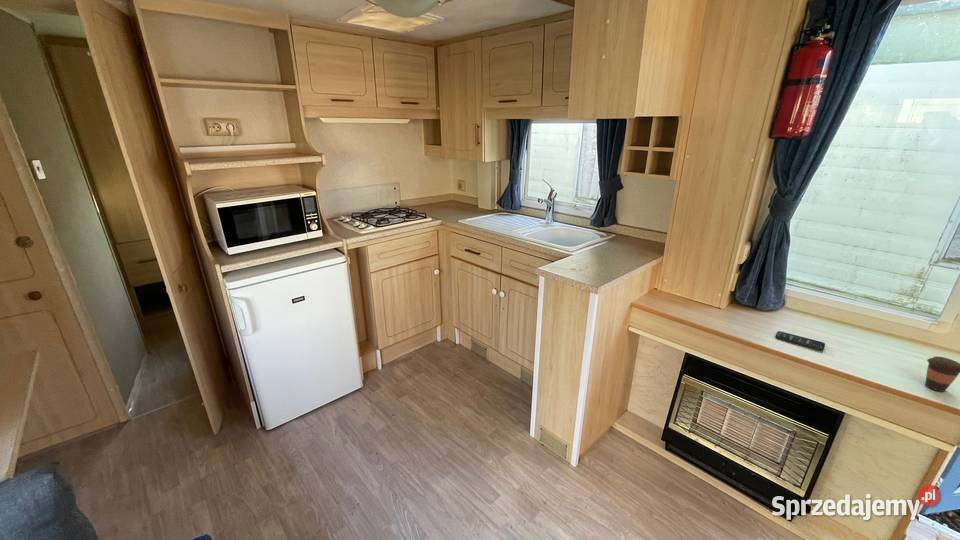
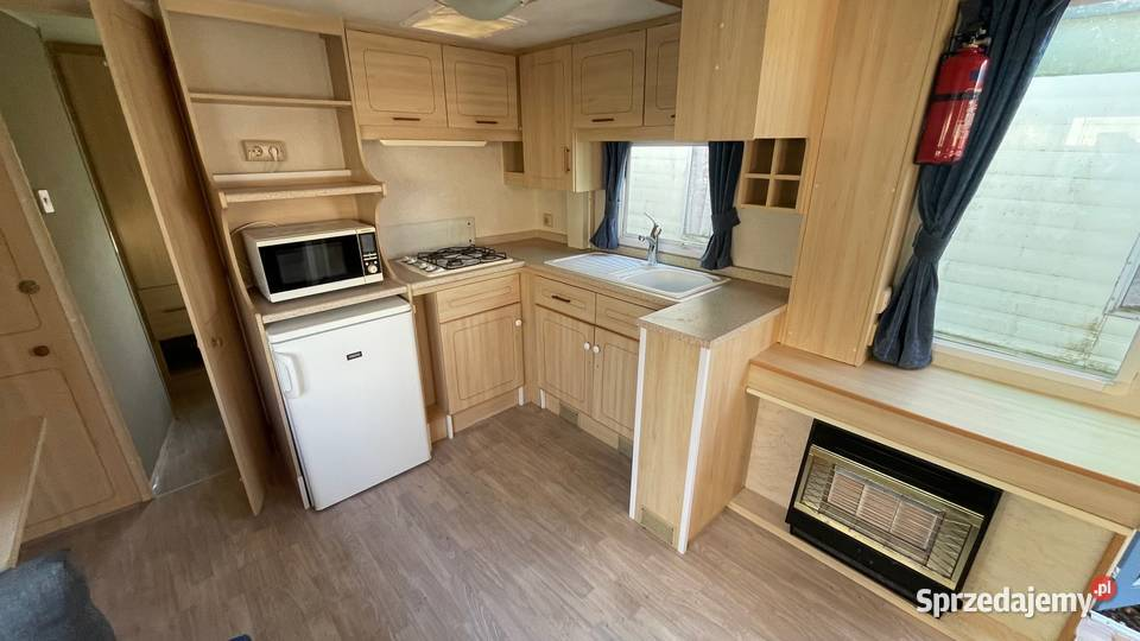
- coffee cup [924,355,960,393]
- smartphone [775,330,826,351]
